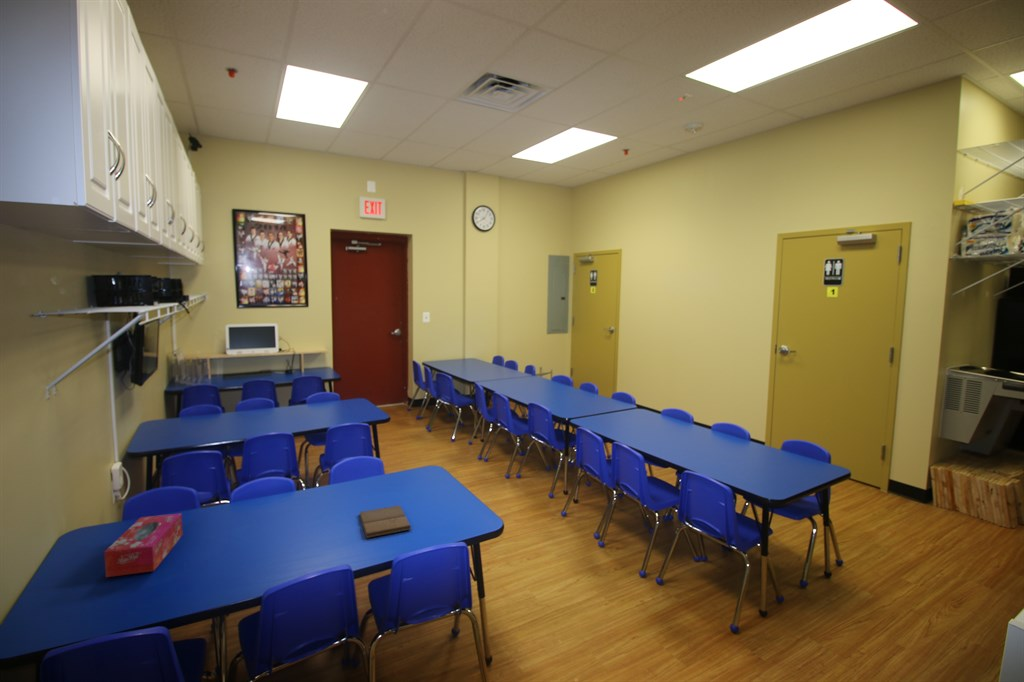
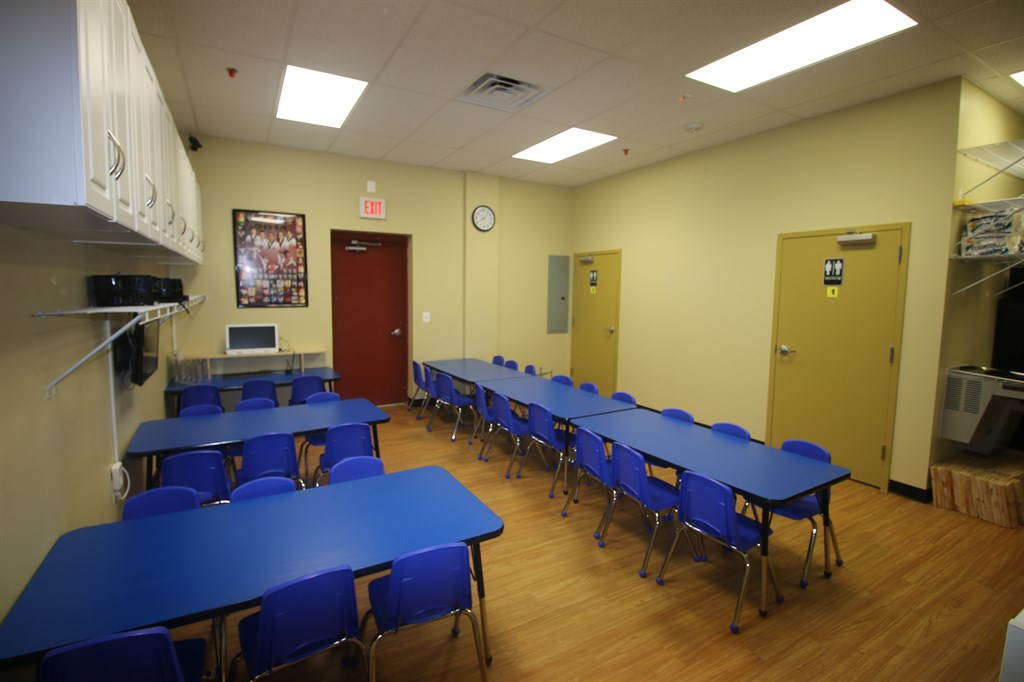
- book [358,504,412,539]
- tissue box [104,512,184,578]
